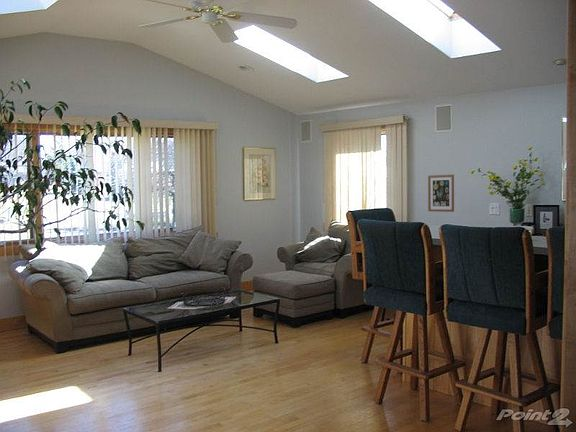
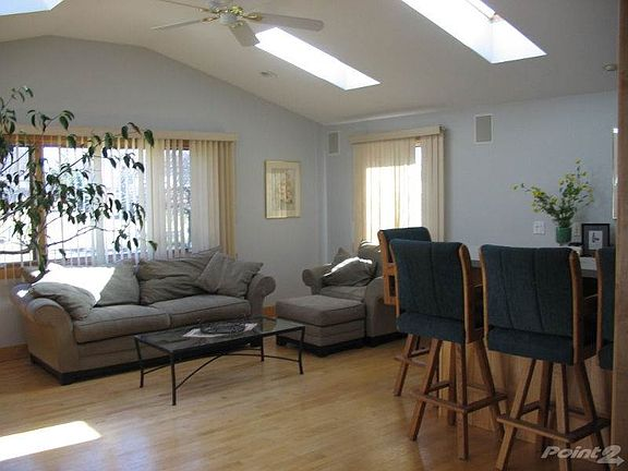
- wall art [427,174,455,213]
